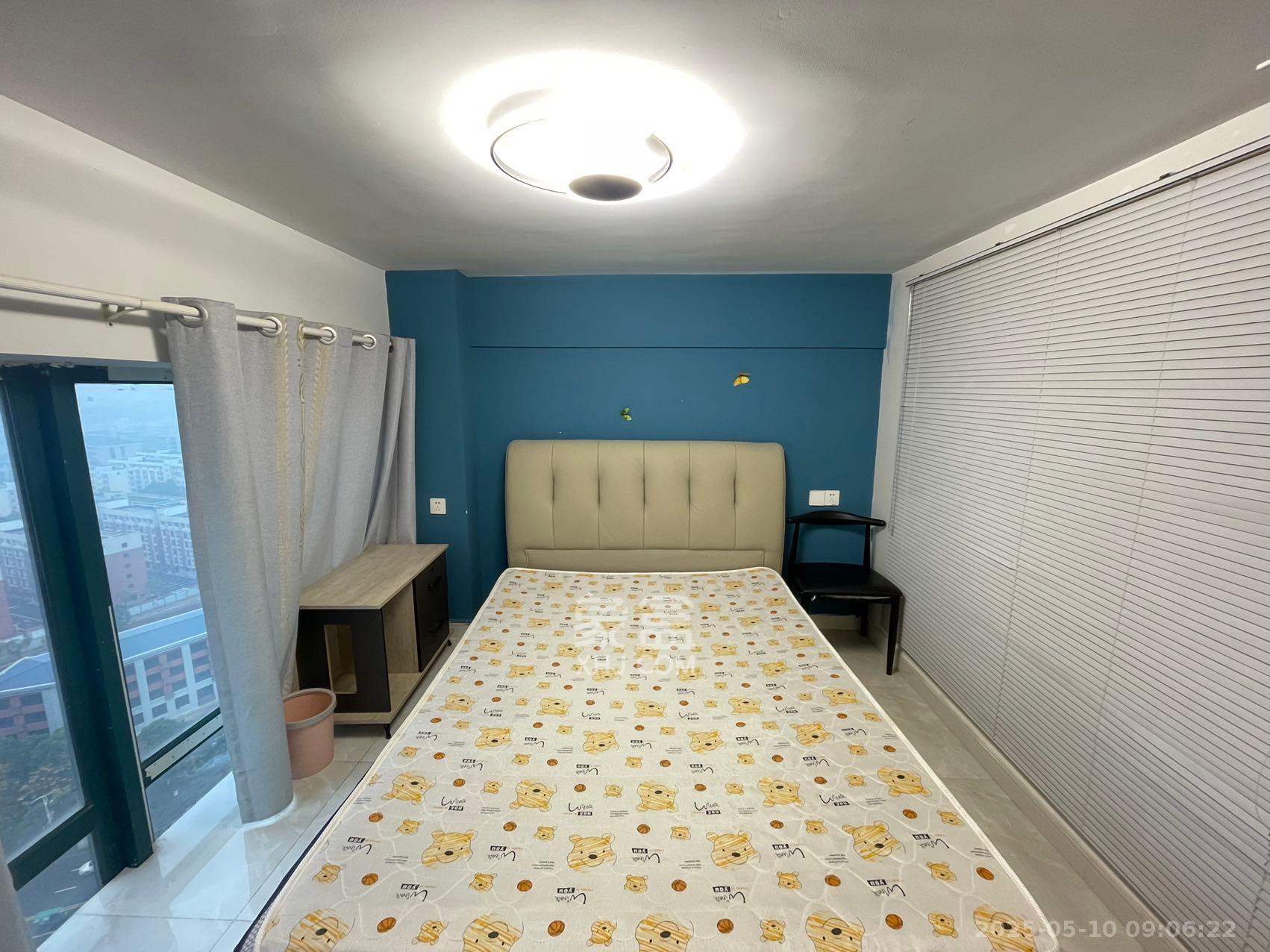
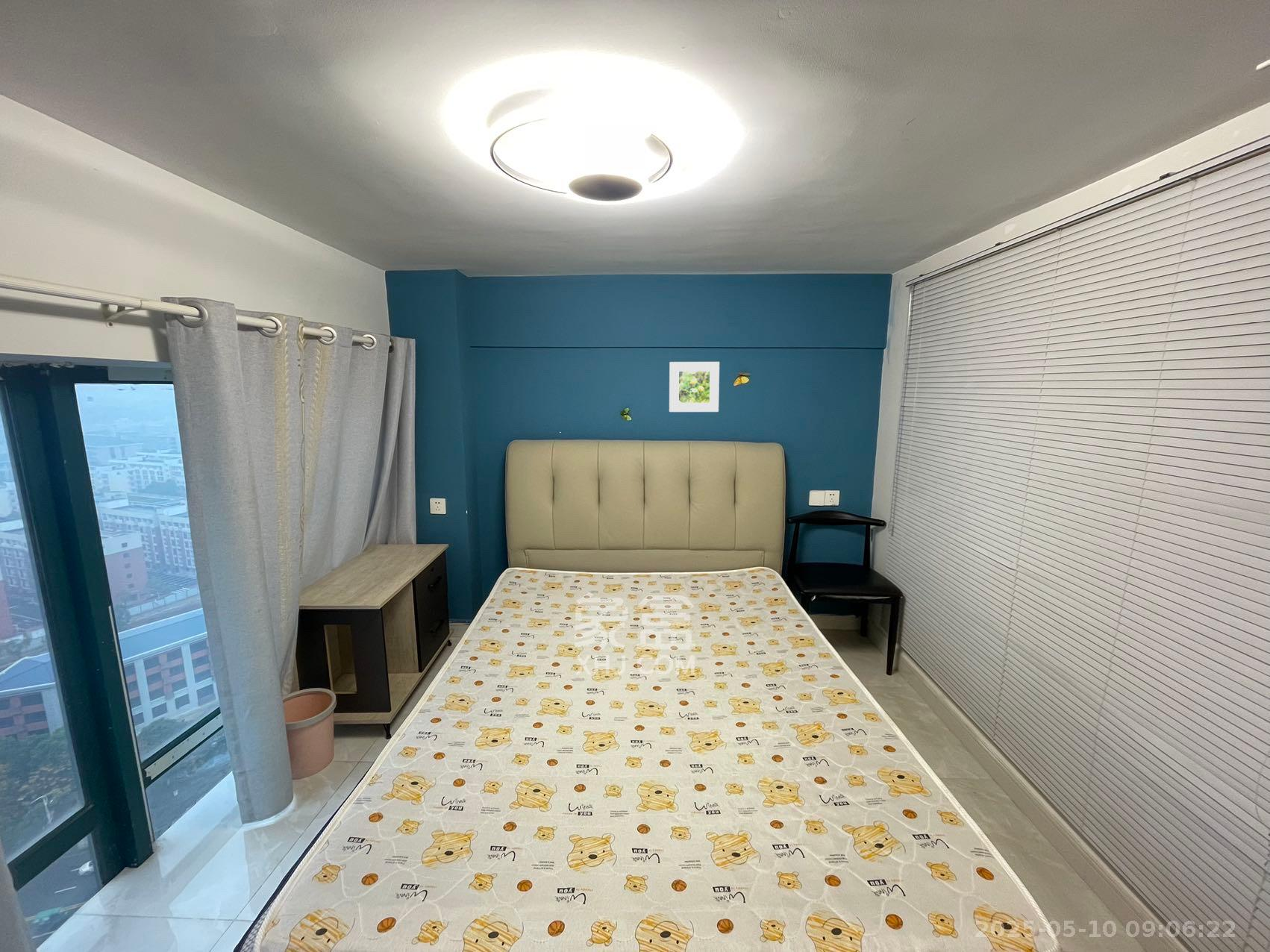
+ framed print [669,361,720,413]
